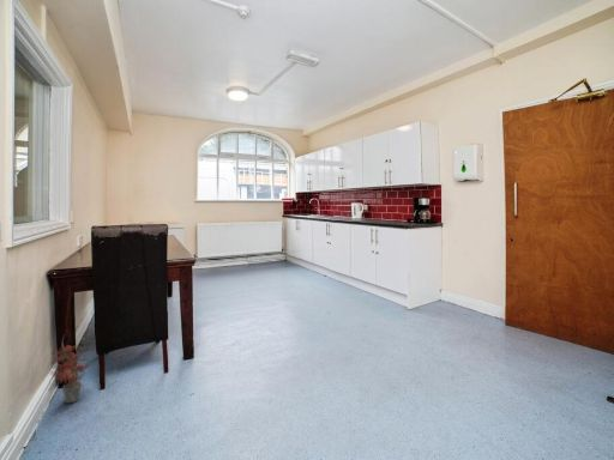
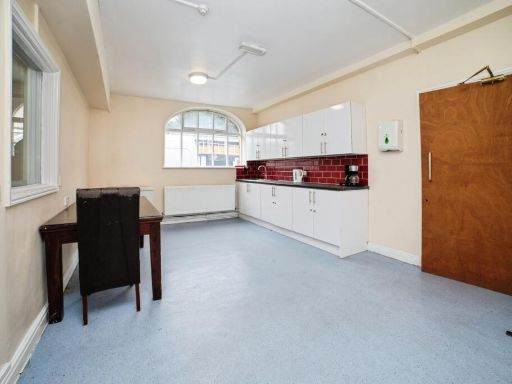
- potted plant [48,334,95,405]
